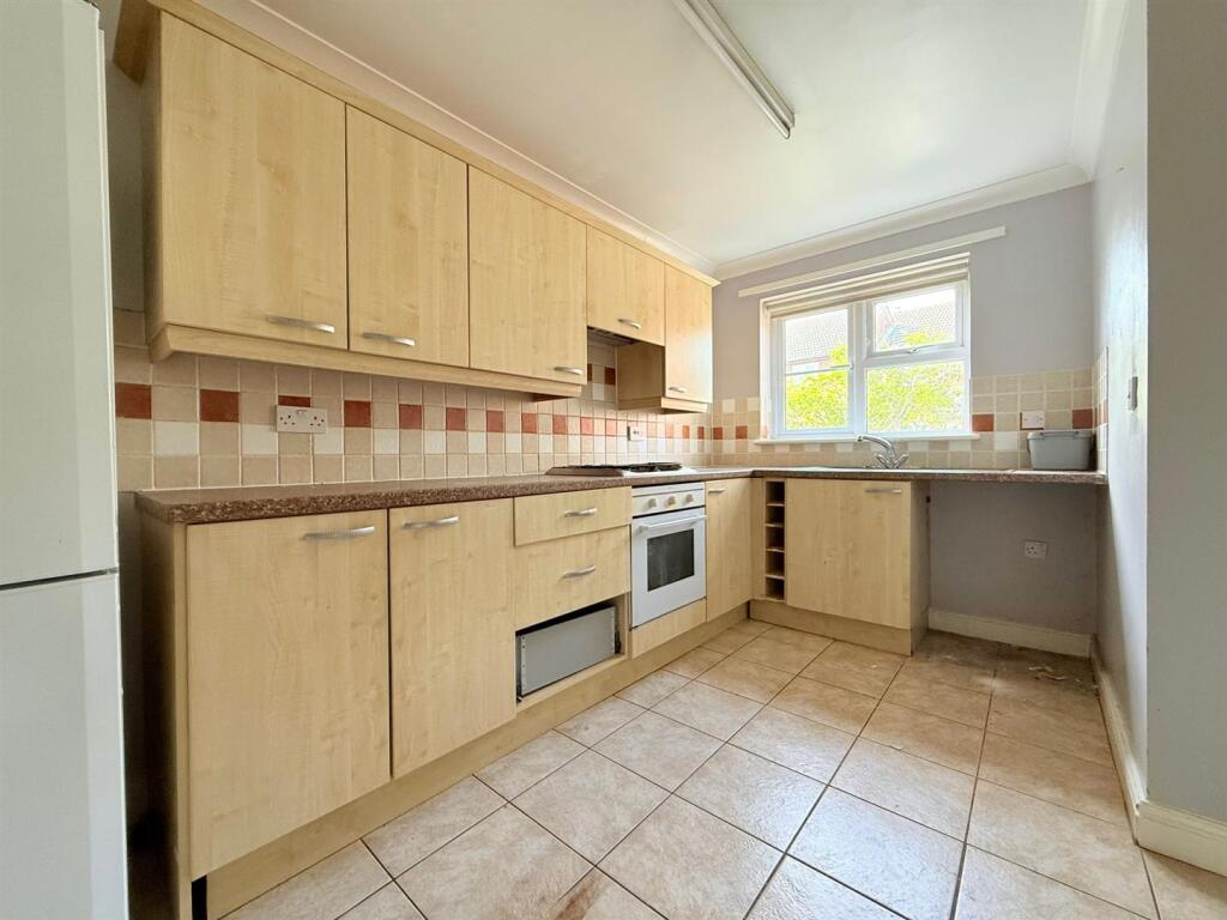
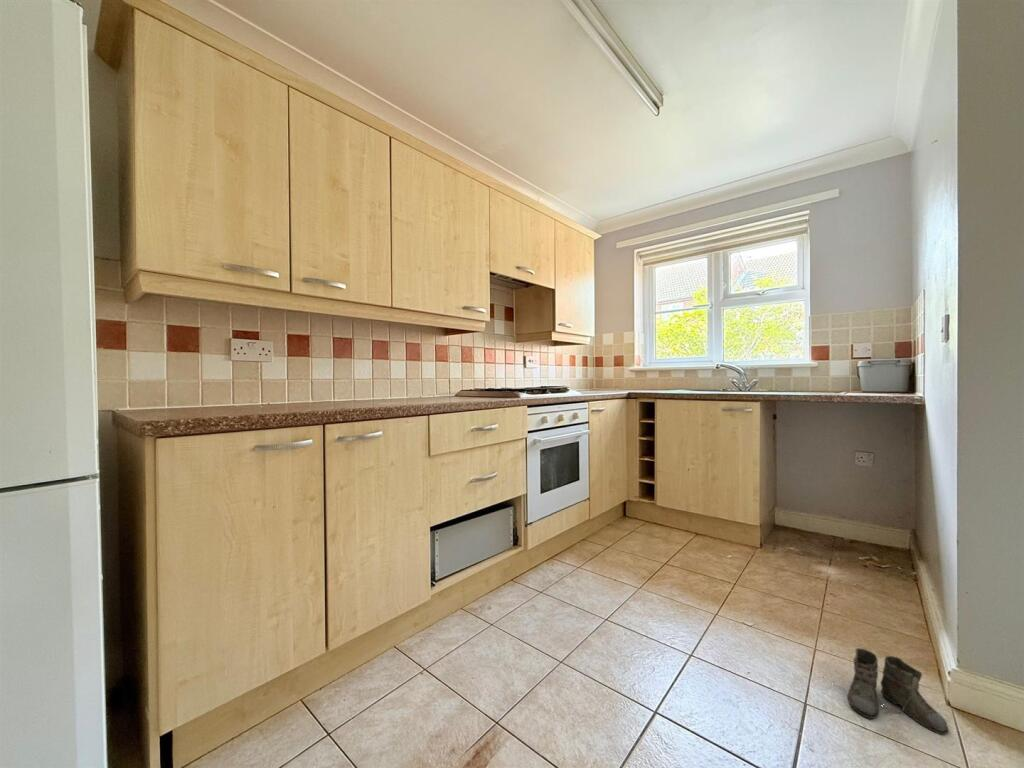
+ boots [834,647,949,736]
